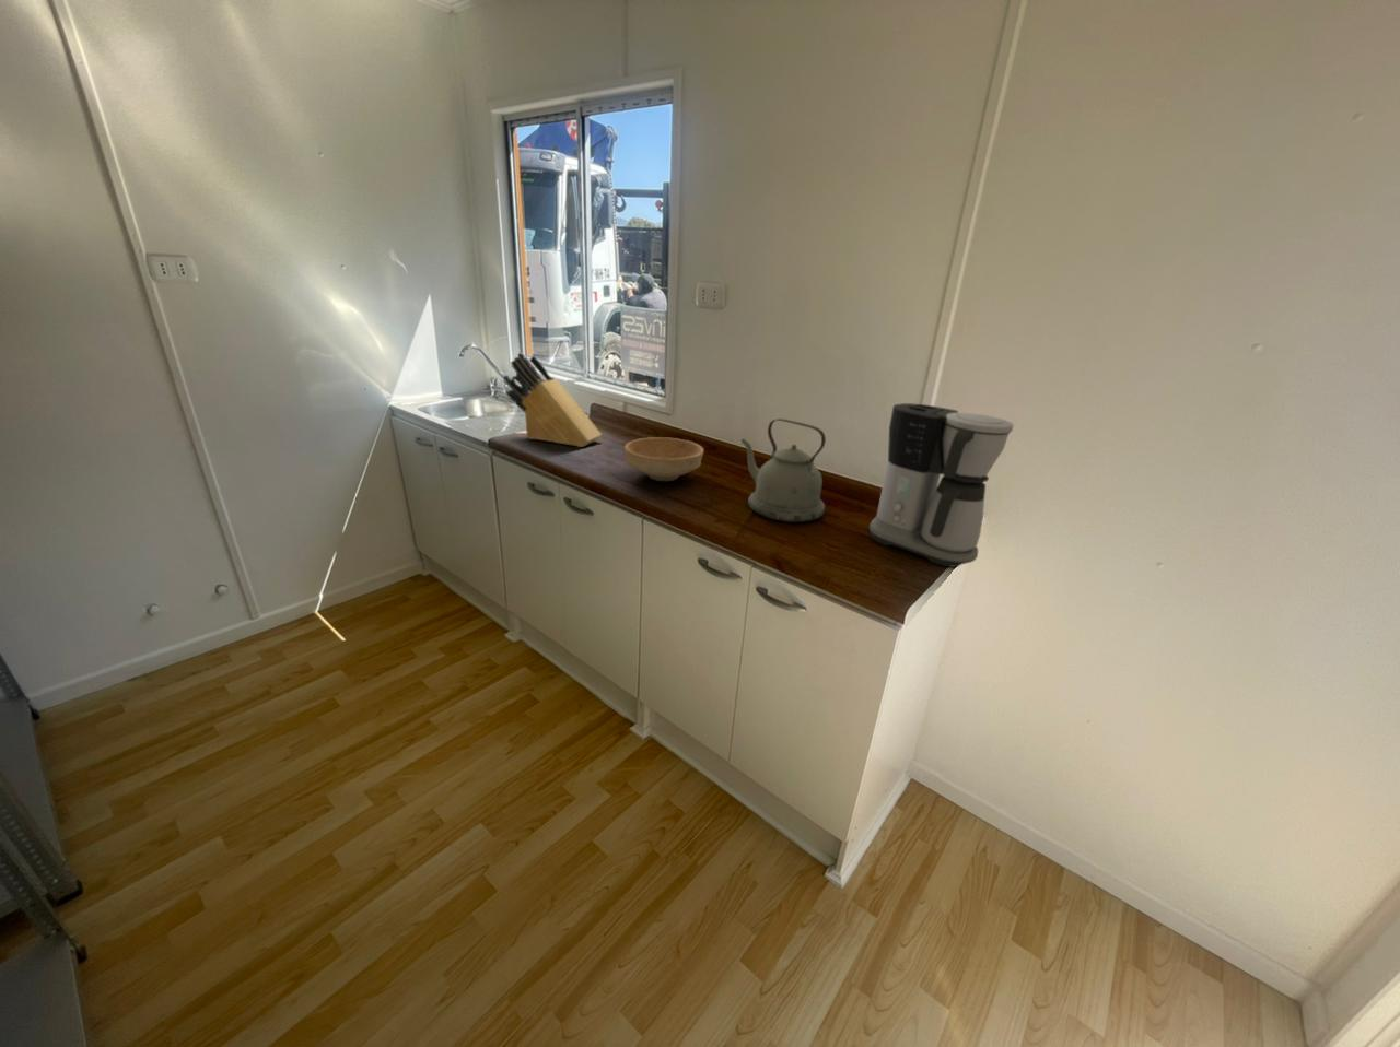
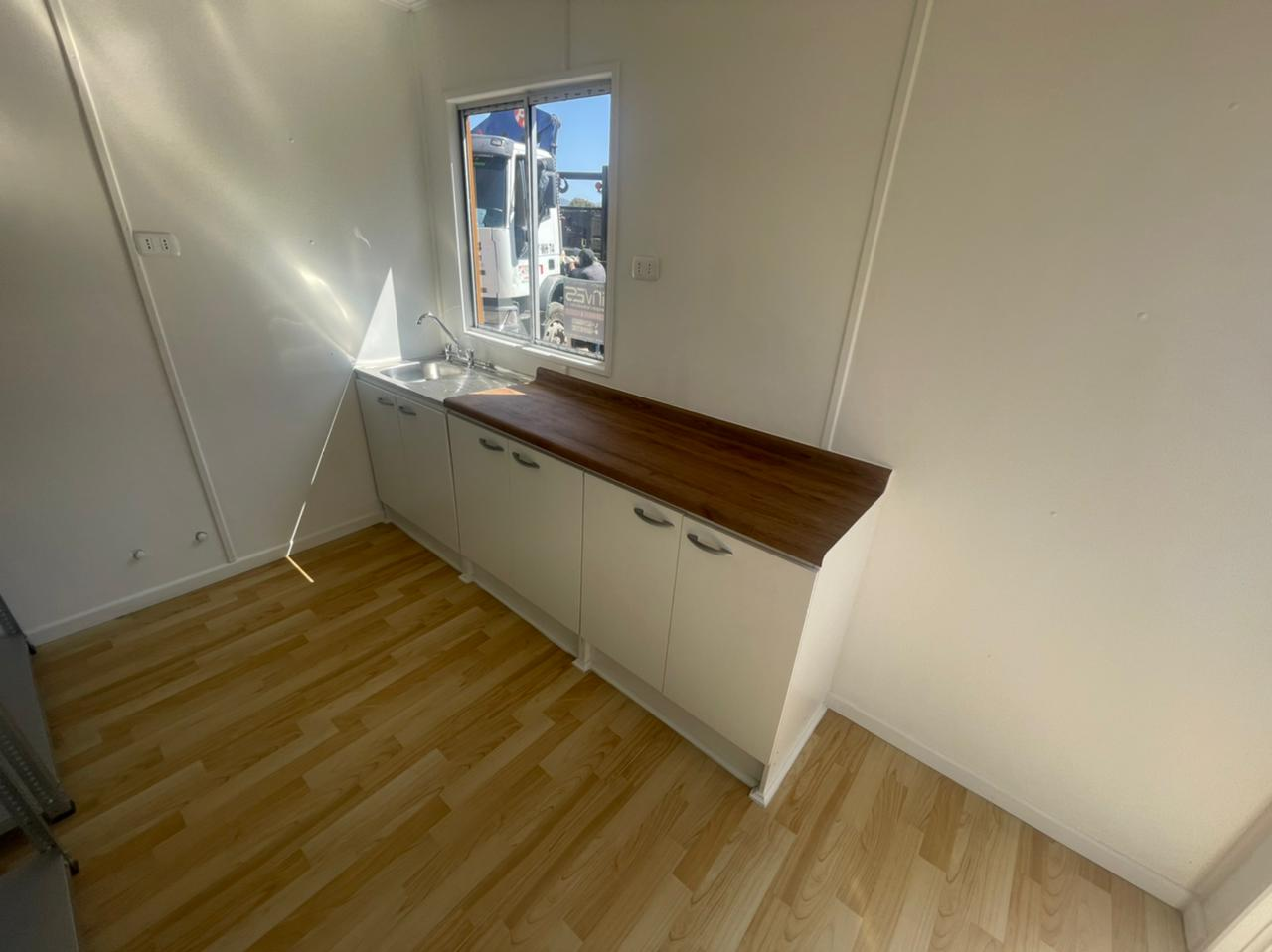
- coffee maker [868,403,1015,569]
- kettle [740,418,827,524]
- bowl [623,437,706,482]
- knife block [502,352,603,448]
